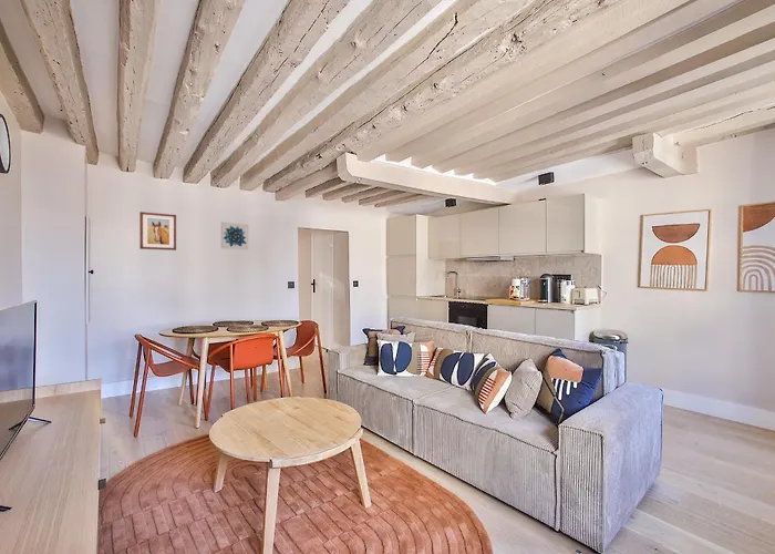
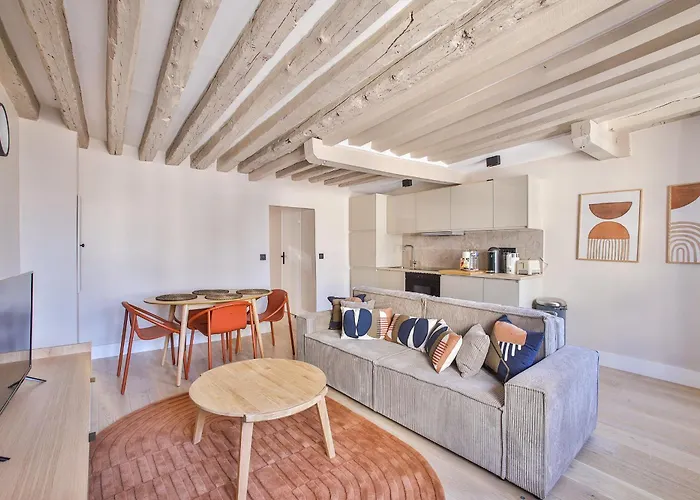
- wall art [220,222,249,250]
- wall art [138,211,177,252]
